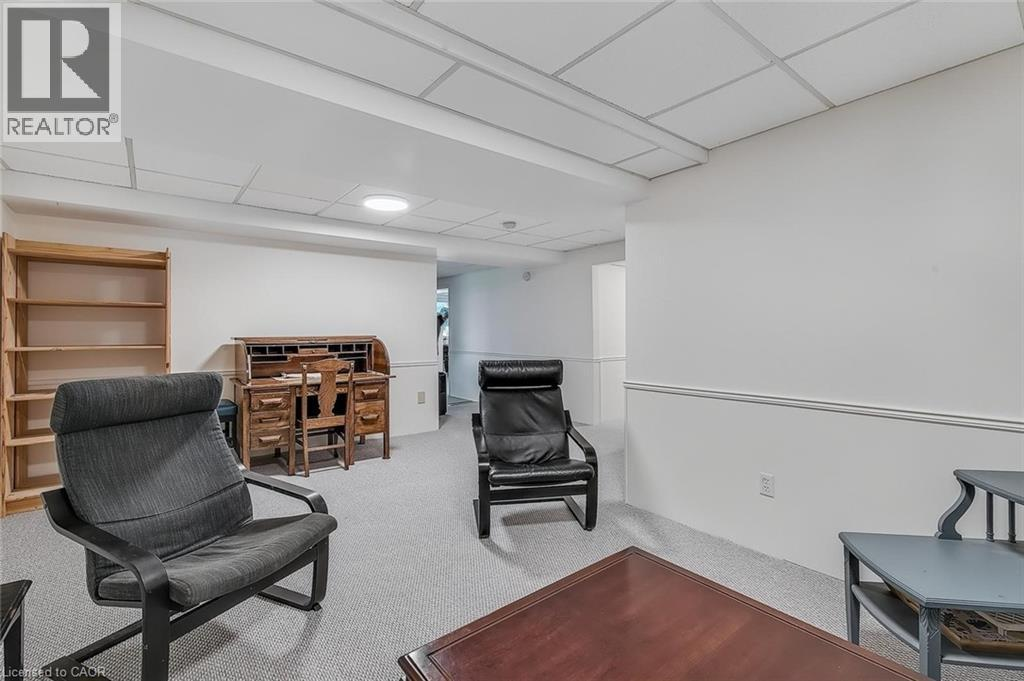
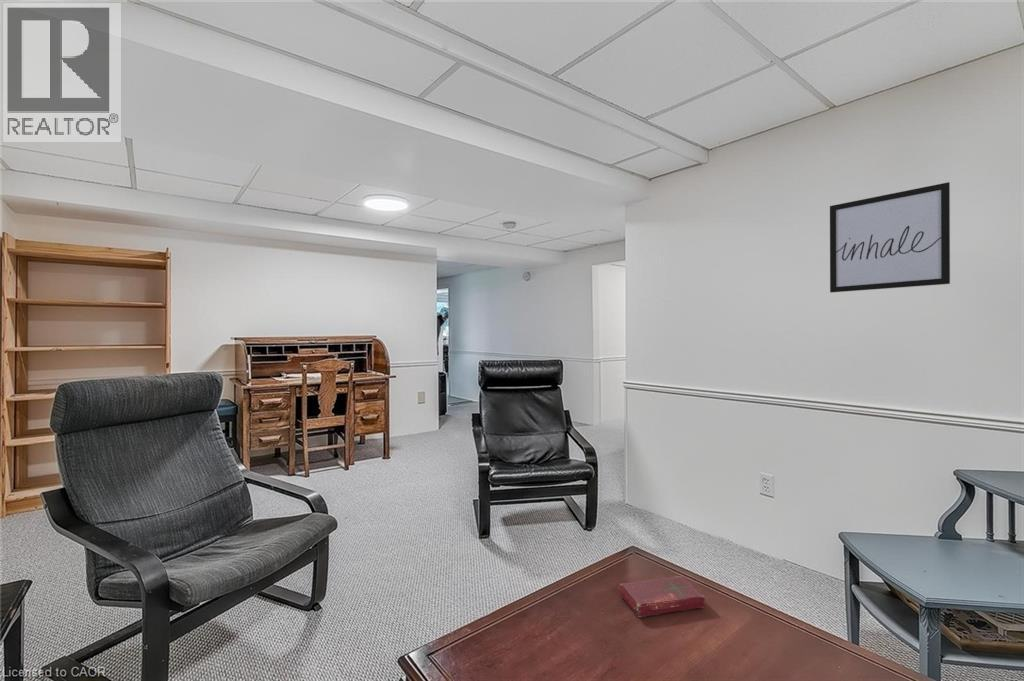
+ wall art [829,181,951,294]
+ book [617,575,706,618]
